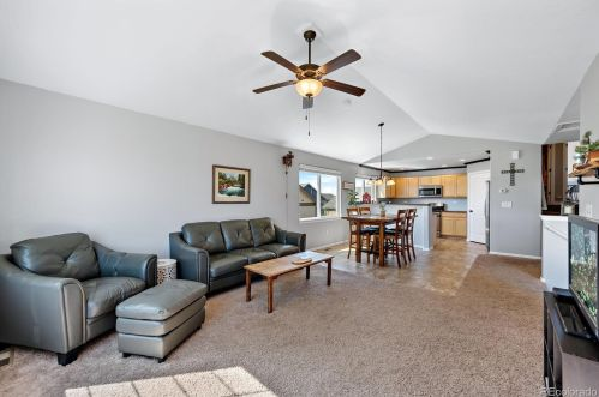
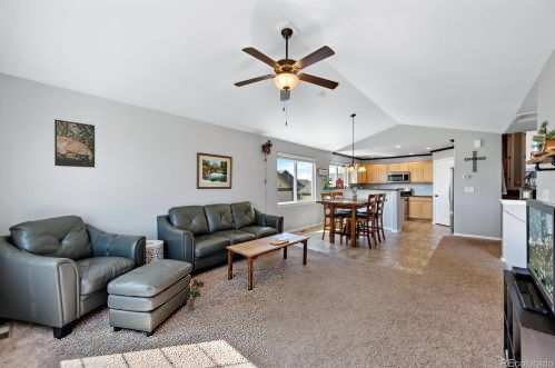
+ potted plant [185,278,206,311]
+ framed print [53,118,96,169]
